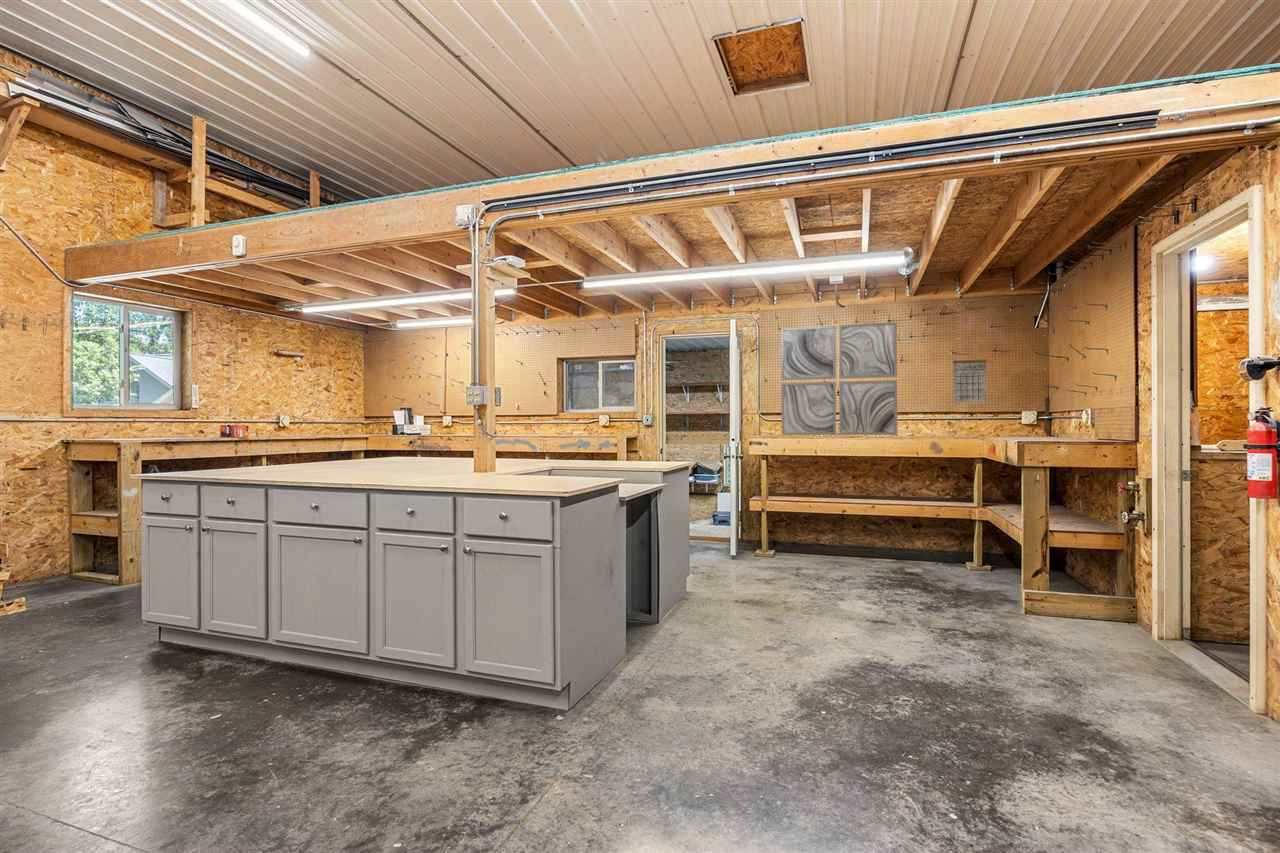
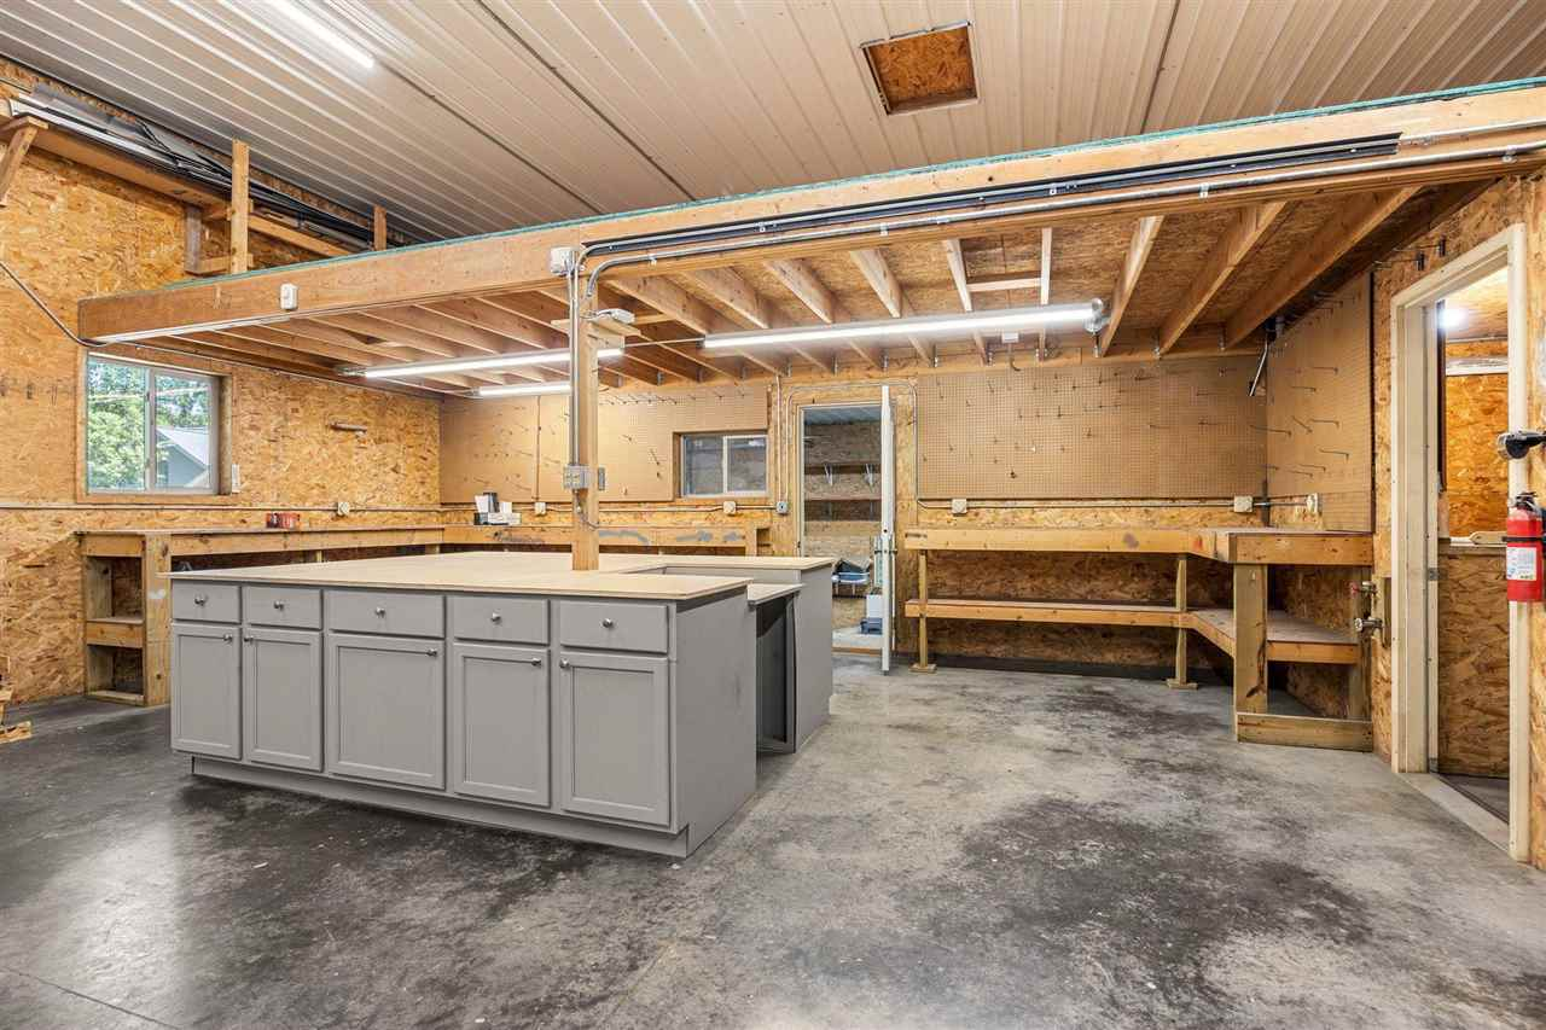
- calendar [952,350,988,404]
- wall art [780,321,898,436]
